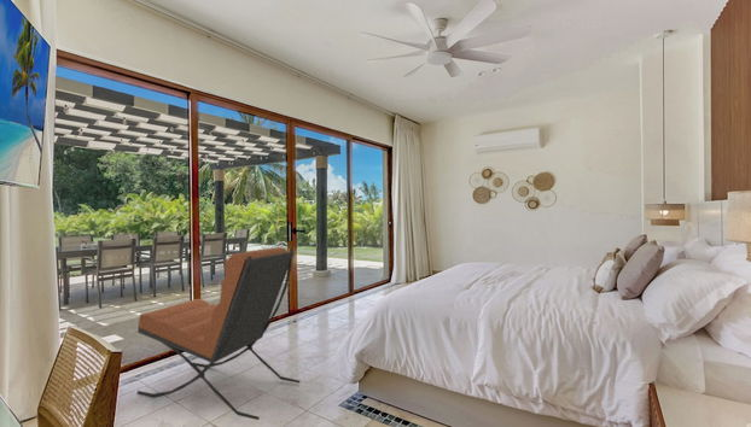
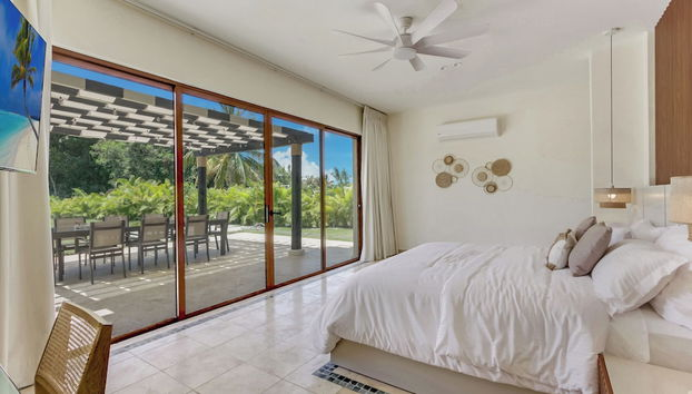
- lounge chair [136,246,301,421]
